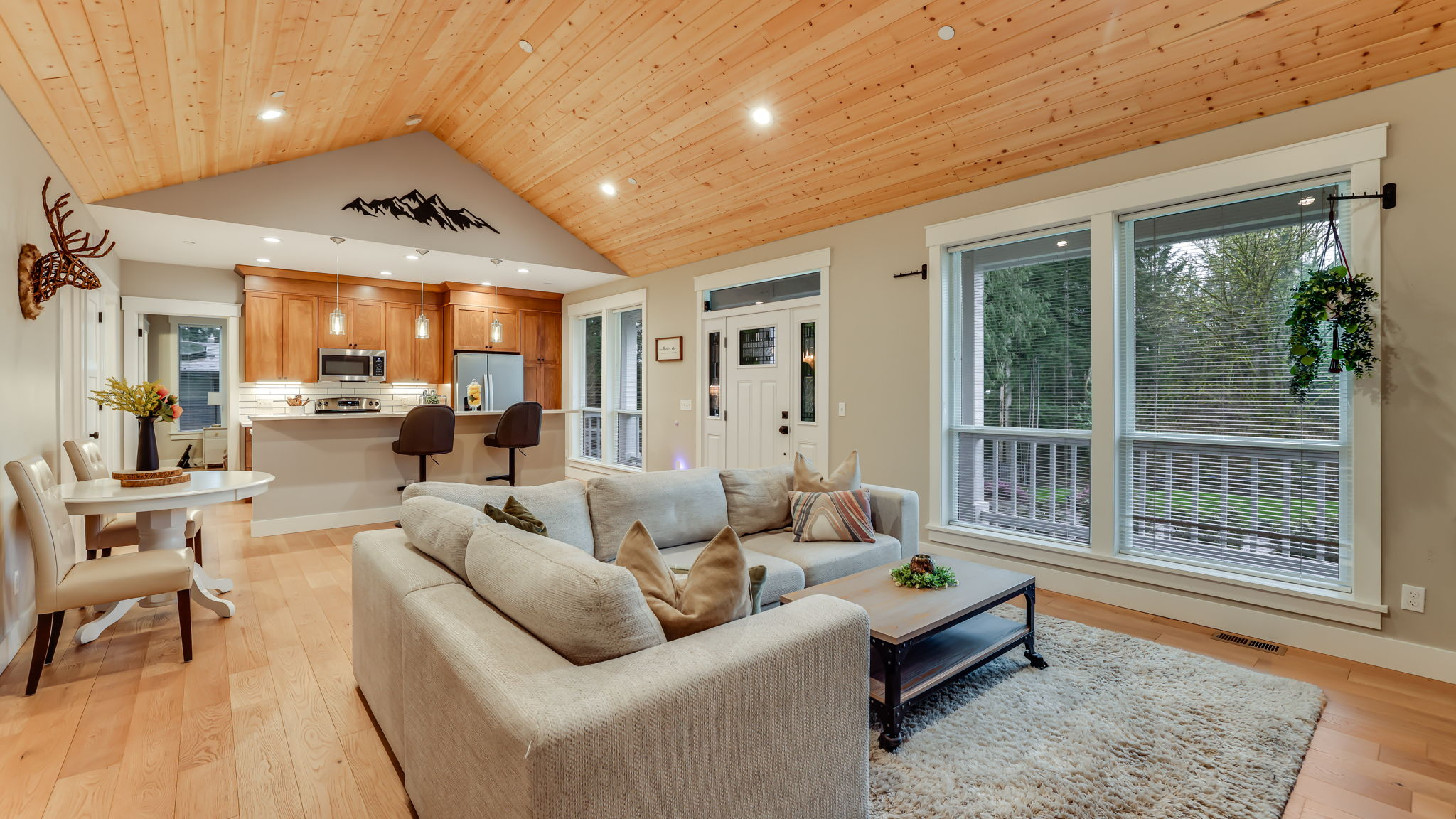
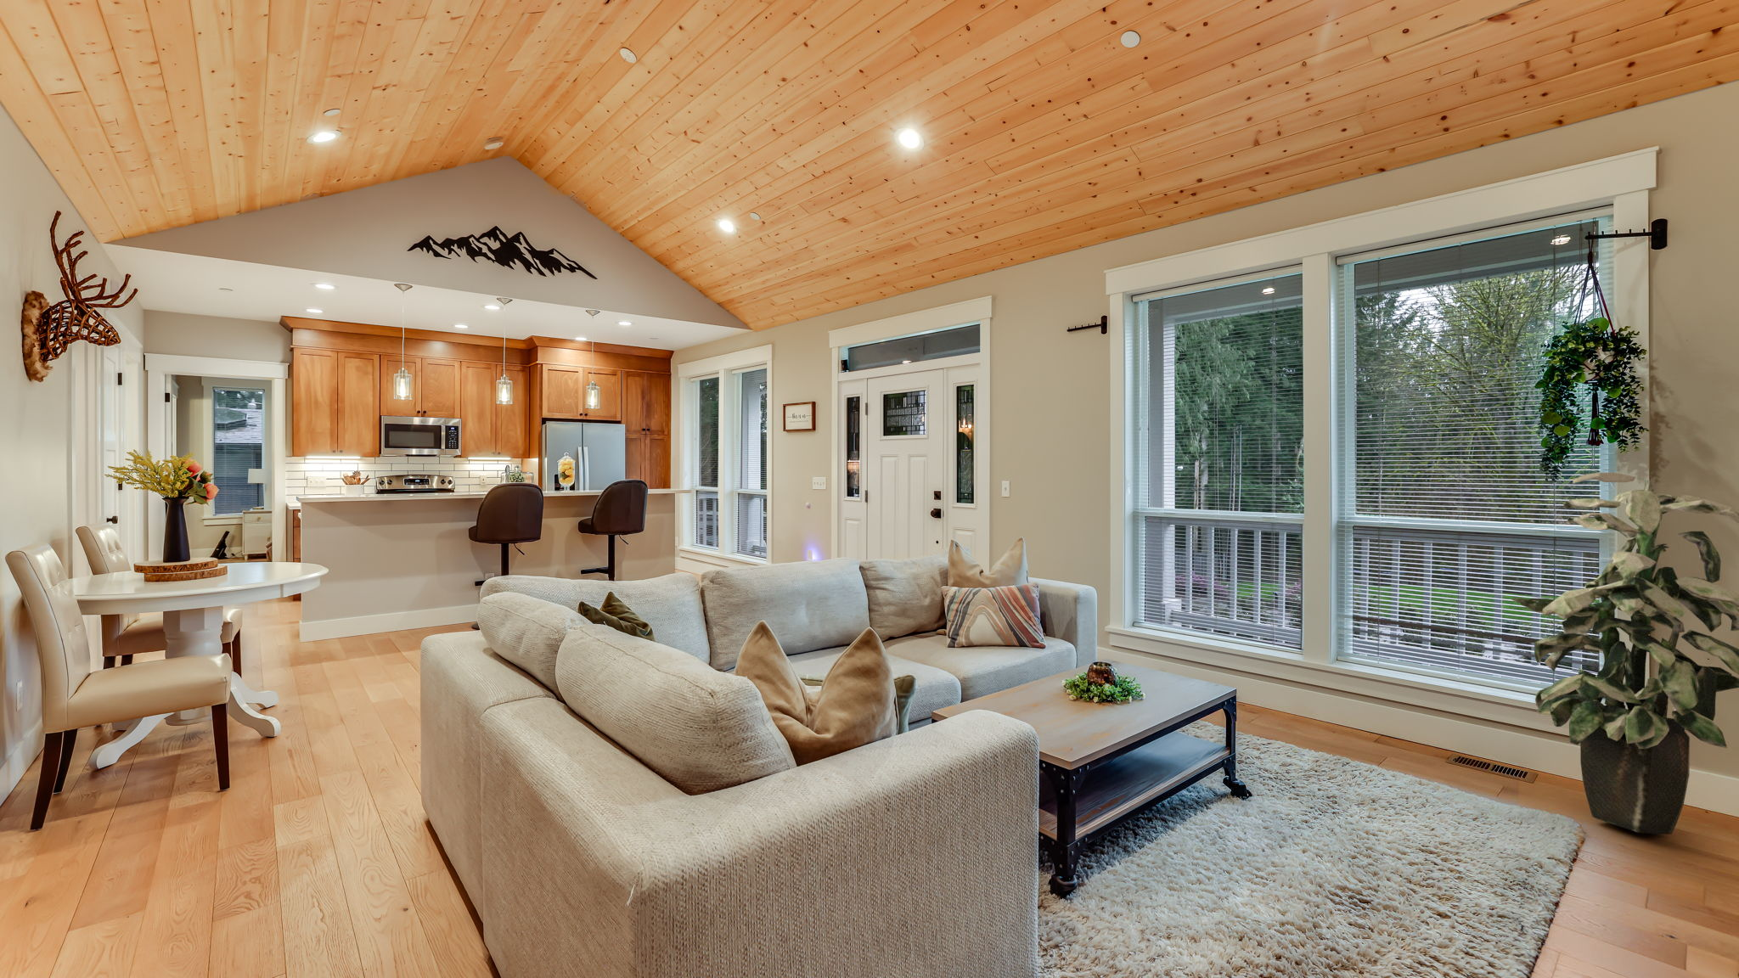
+ indoor plant [1511,472,1739,836]
